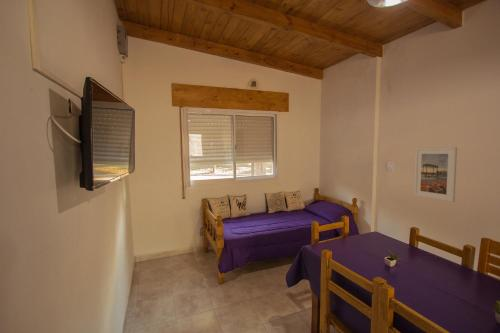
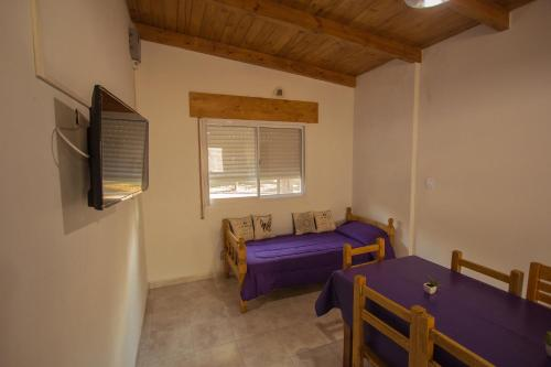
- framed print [413,146,458,203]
